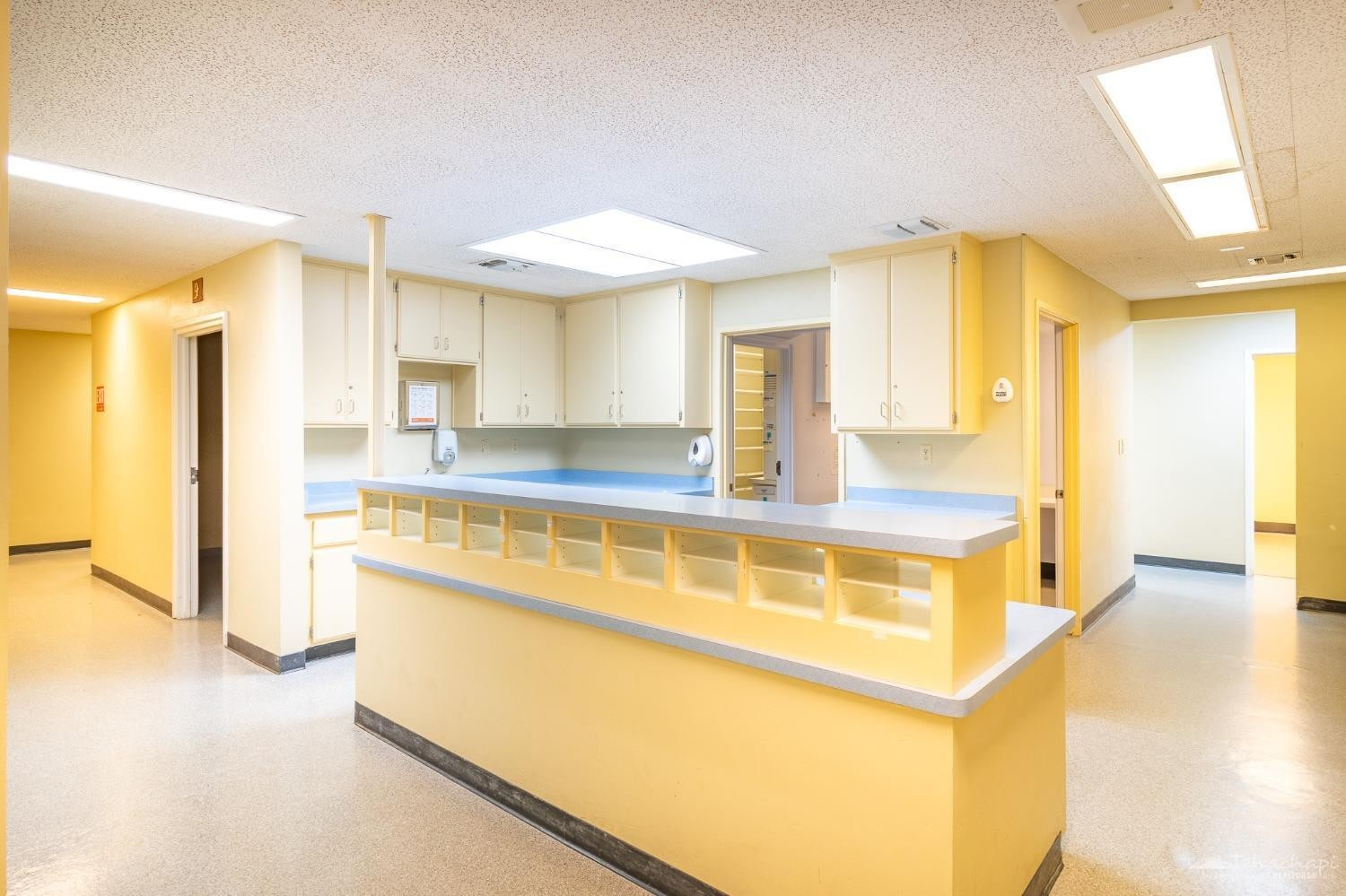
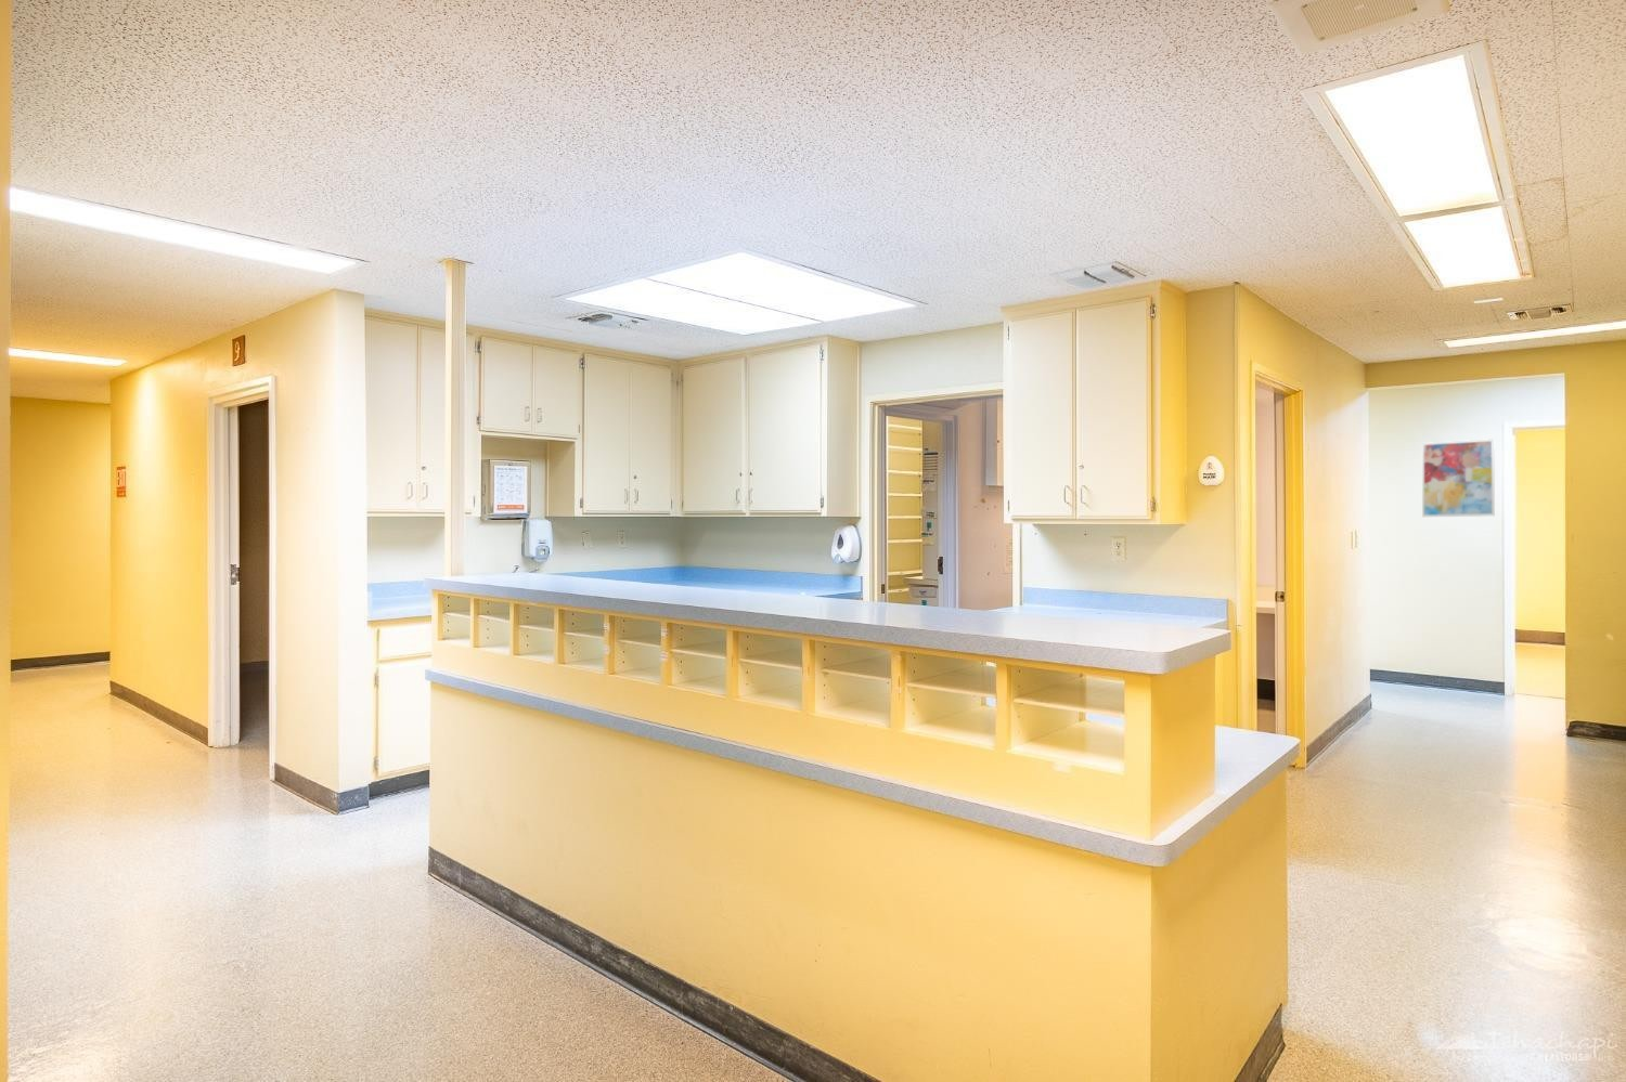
+ wall art [1421,437,1496,518]
